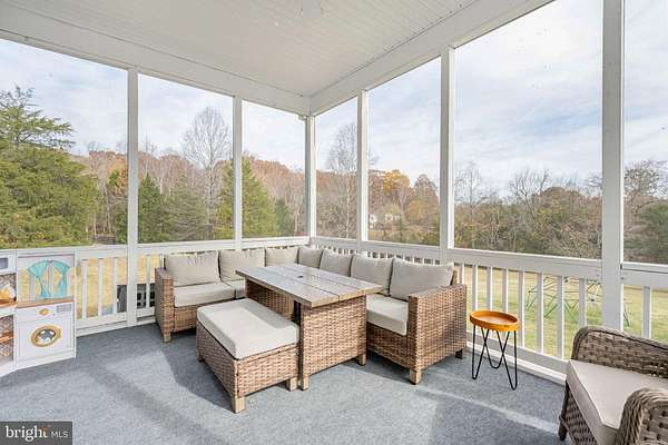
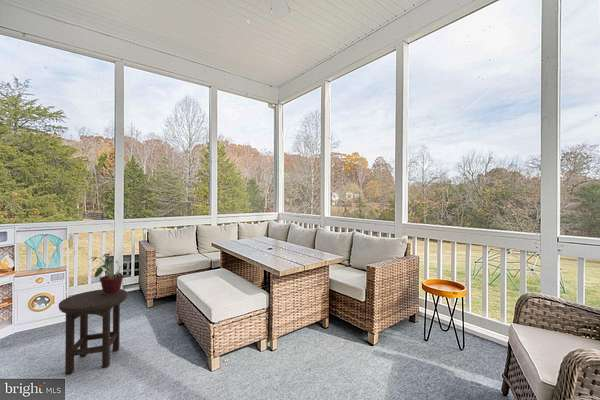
+ stool [58,288,128,375]
+ potted plant [89,251,127,295]
